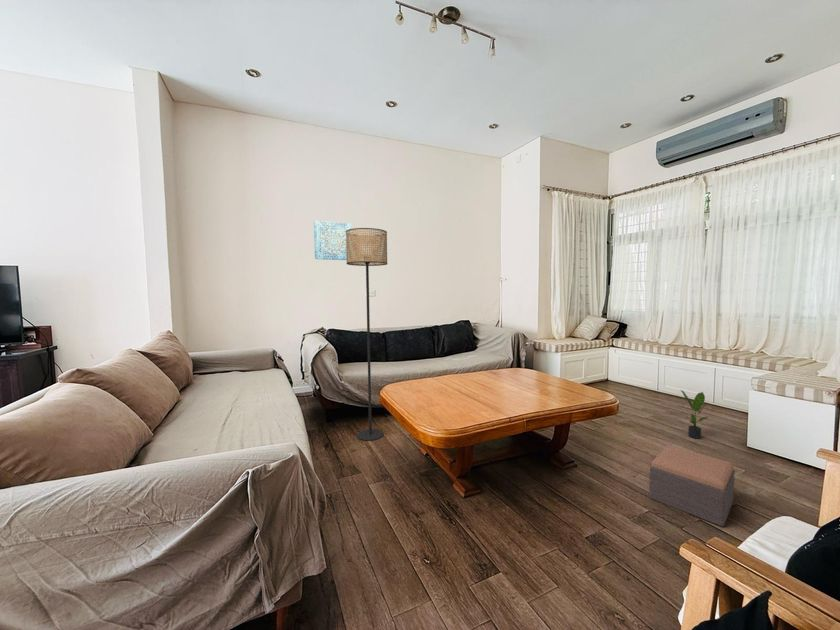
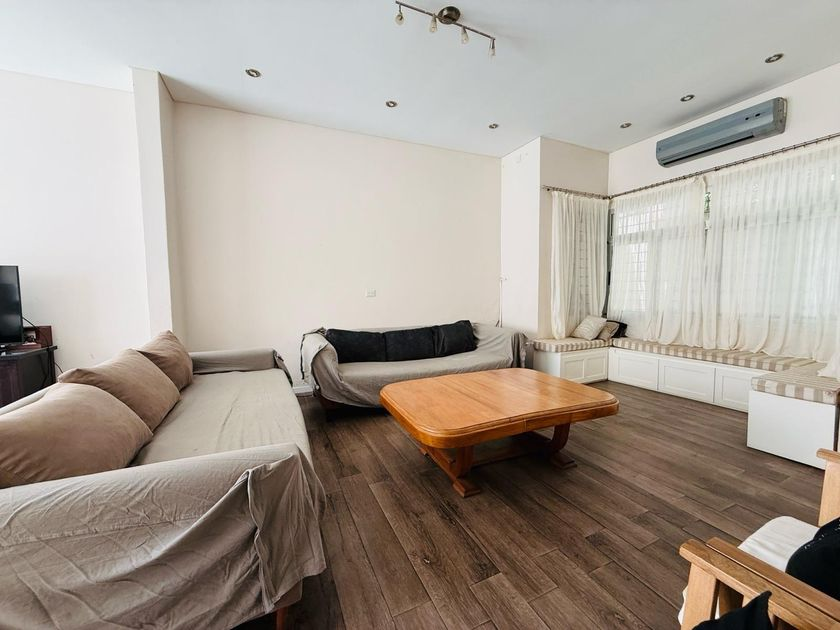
- footstool [648,445,736,528]
- potted plant [677,389,709,440]
- floor lamp [346,227,388,442]
- wall art [313,220,353,261]
